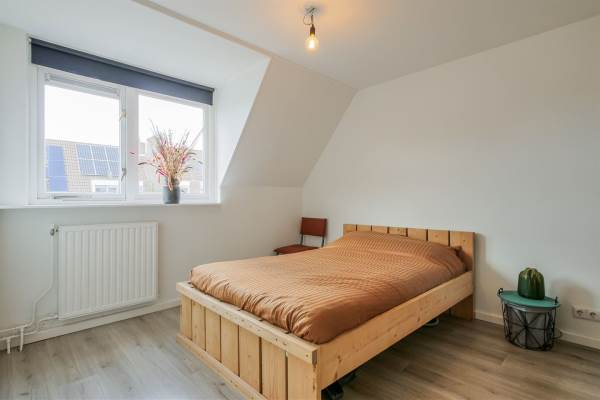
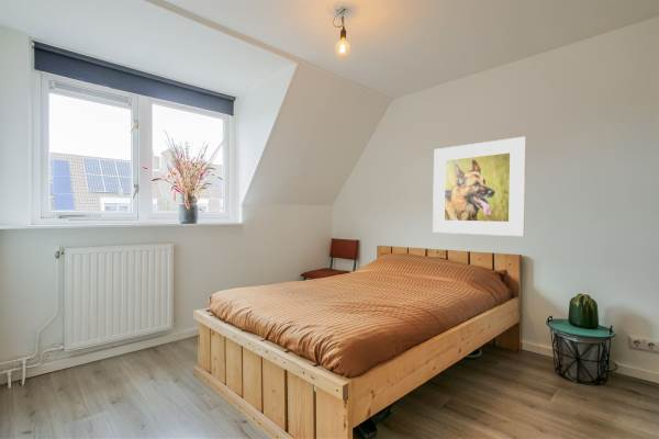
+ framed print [432,135,527,237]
